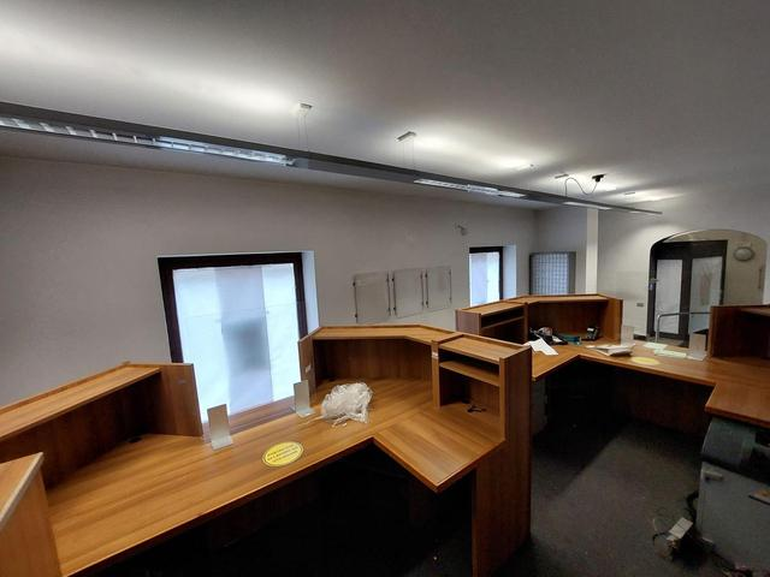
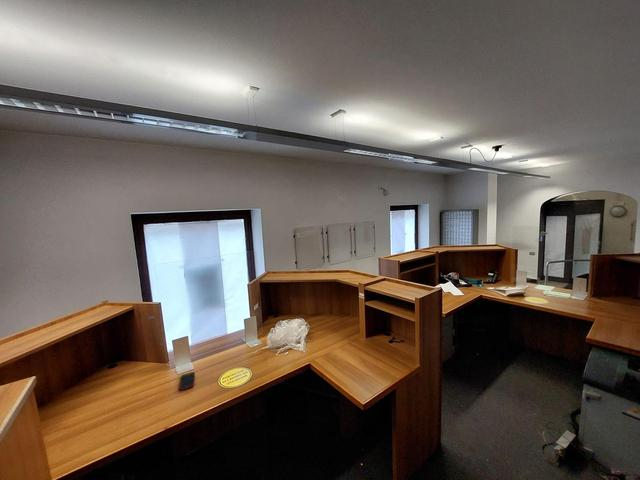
+ cell phone [178,371,196,391]
